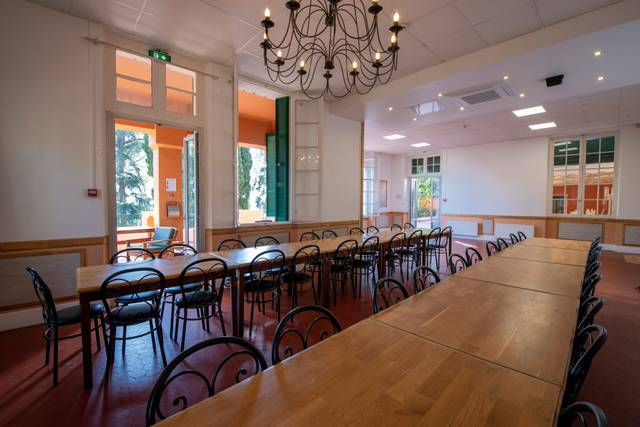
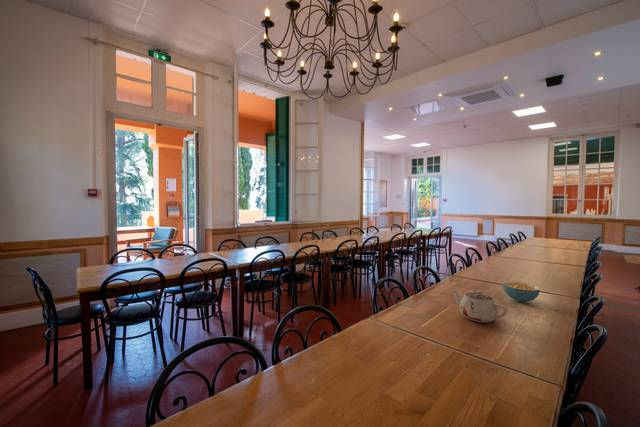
+ cereal bowl [502,281,541,303]
+ teapot [450,288,508,323]
